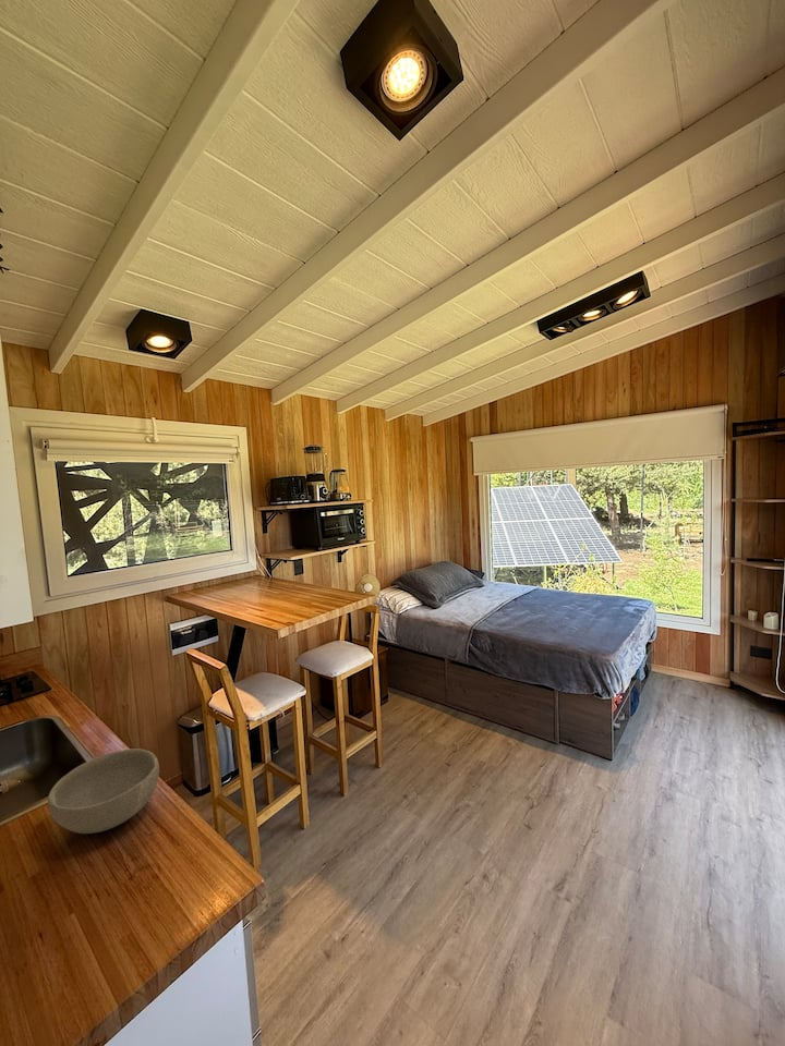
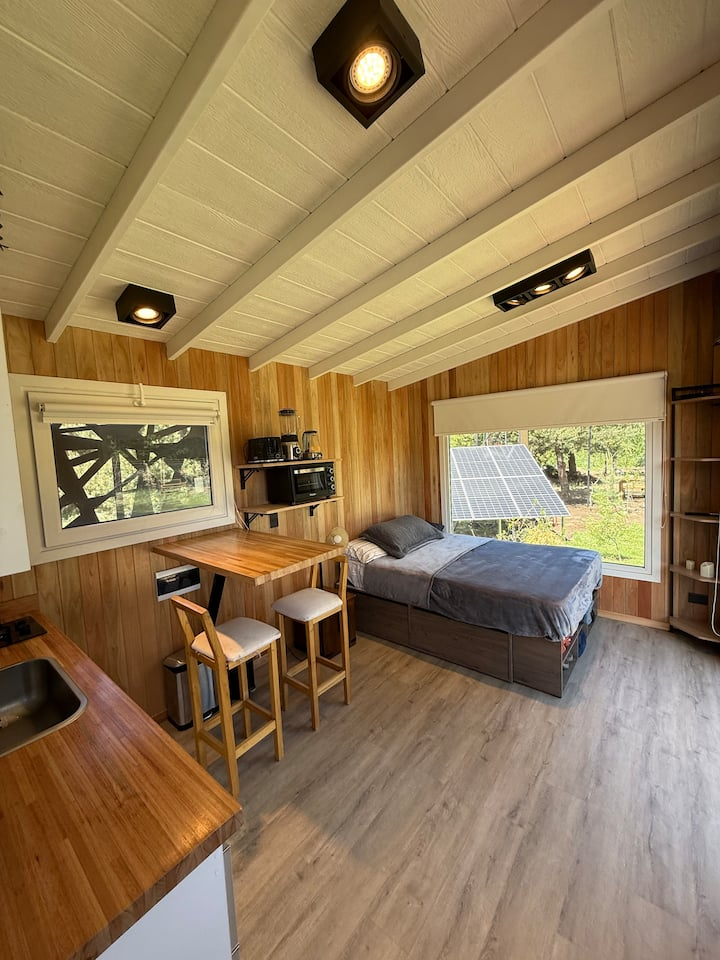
- bowl [47,747,160,835]
